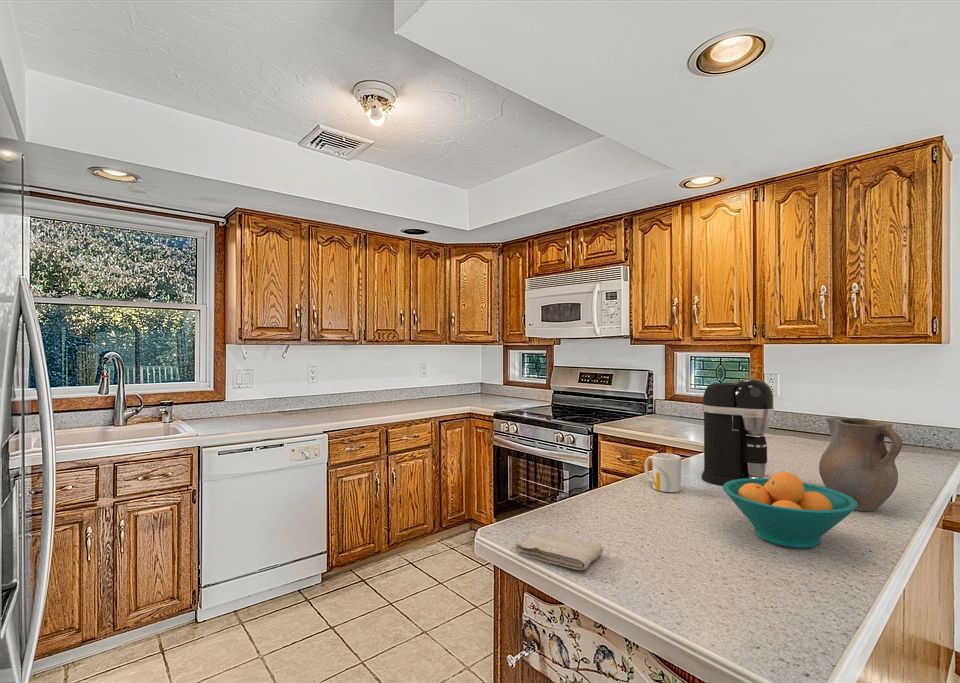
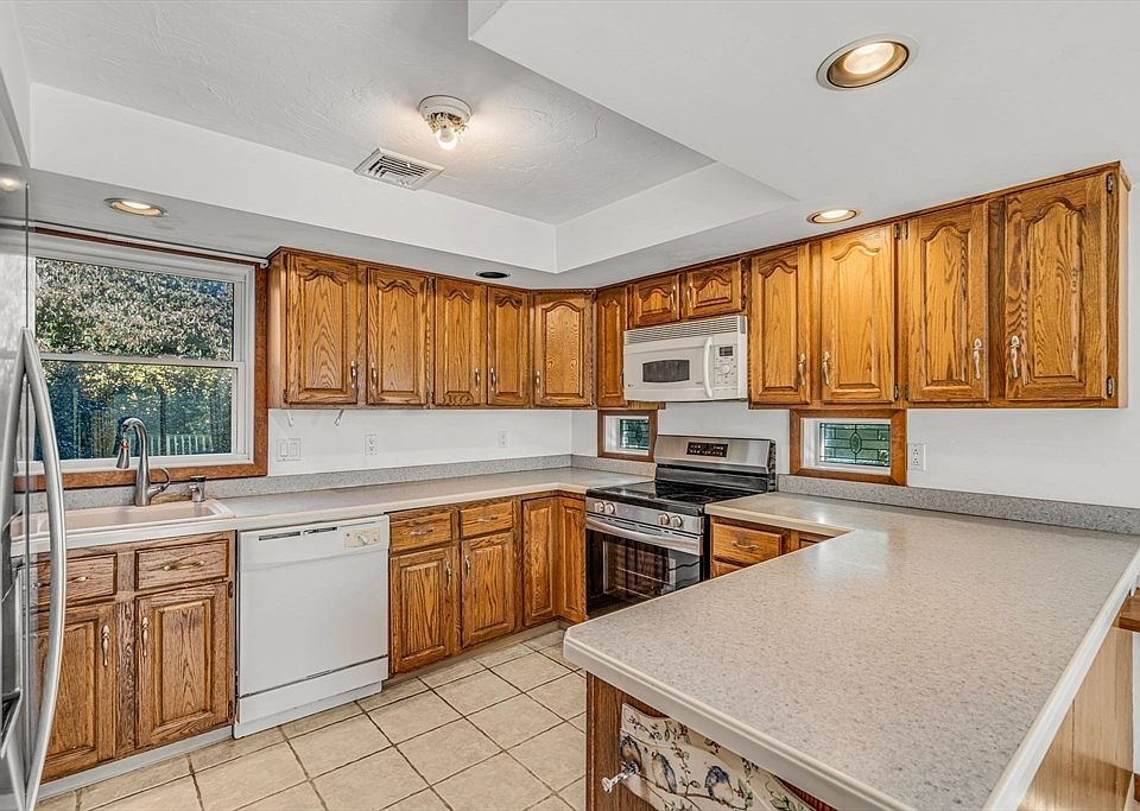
- ceramic pitcher [818,417,904,512]
- mug [644,452,682,493]
- fruit bowl [722,471,858,549]
- coffee maker [701,378,775,486]
- washcloth [513,529,604,571]
